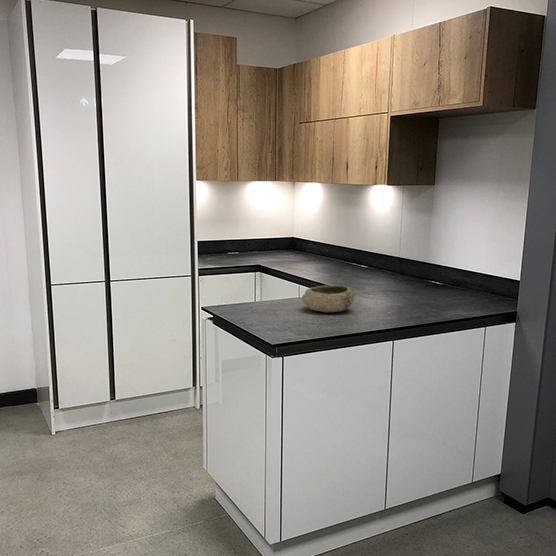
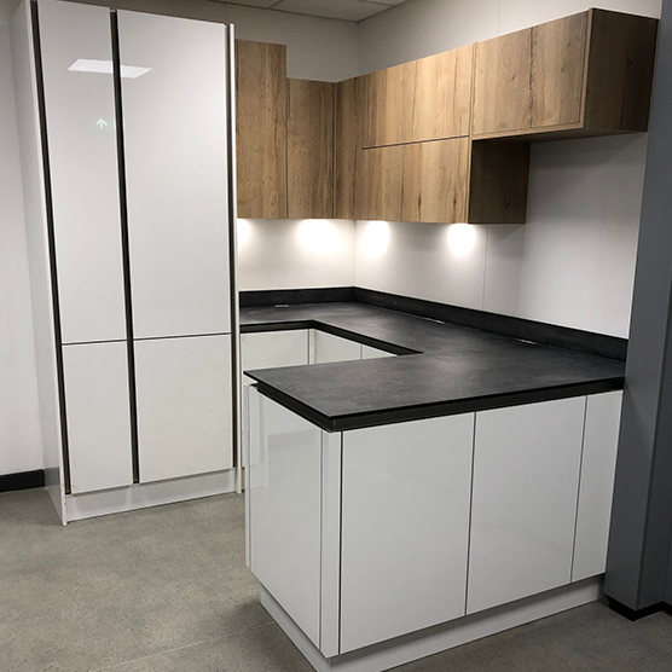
- bowl [301,284,355,313]
